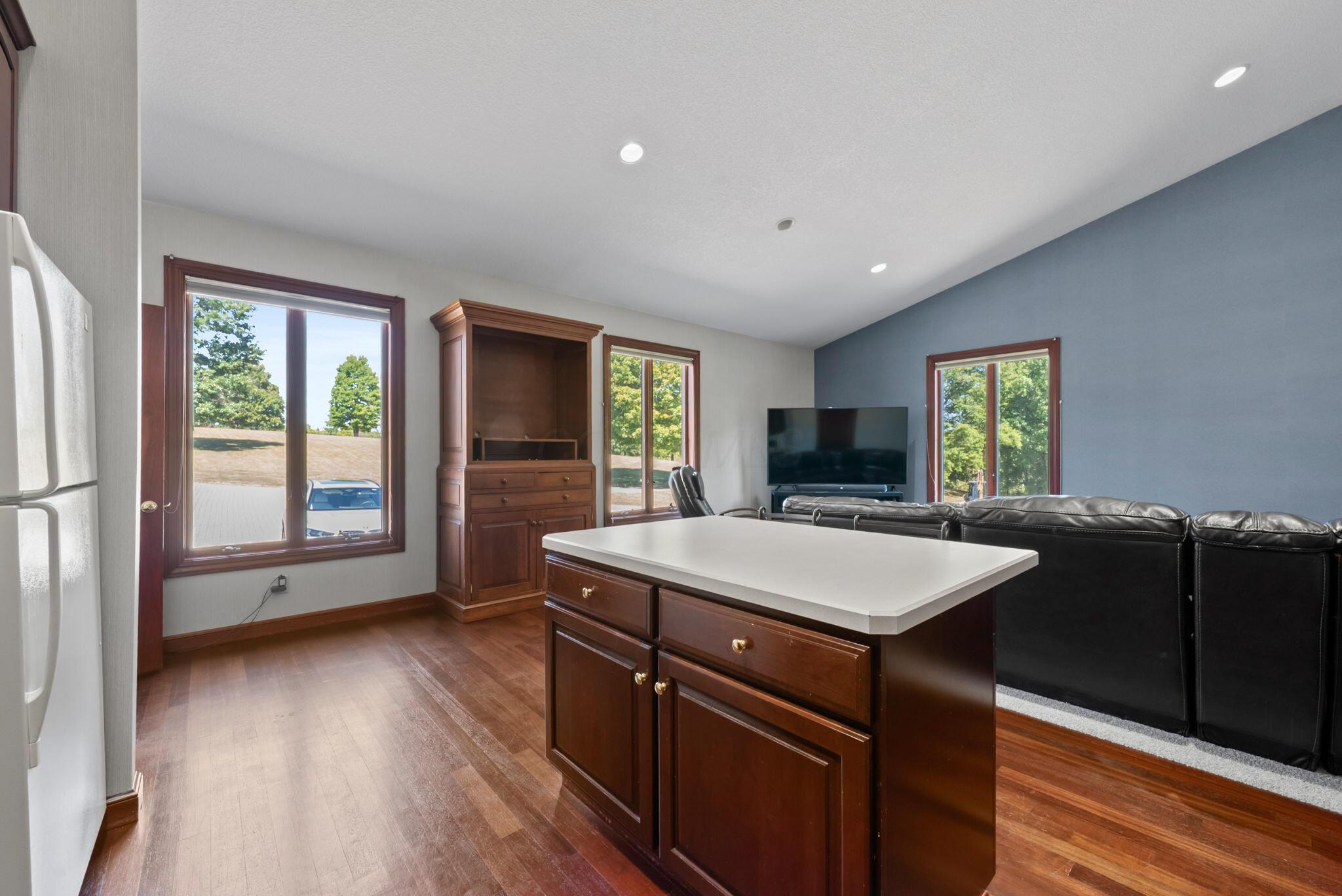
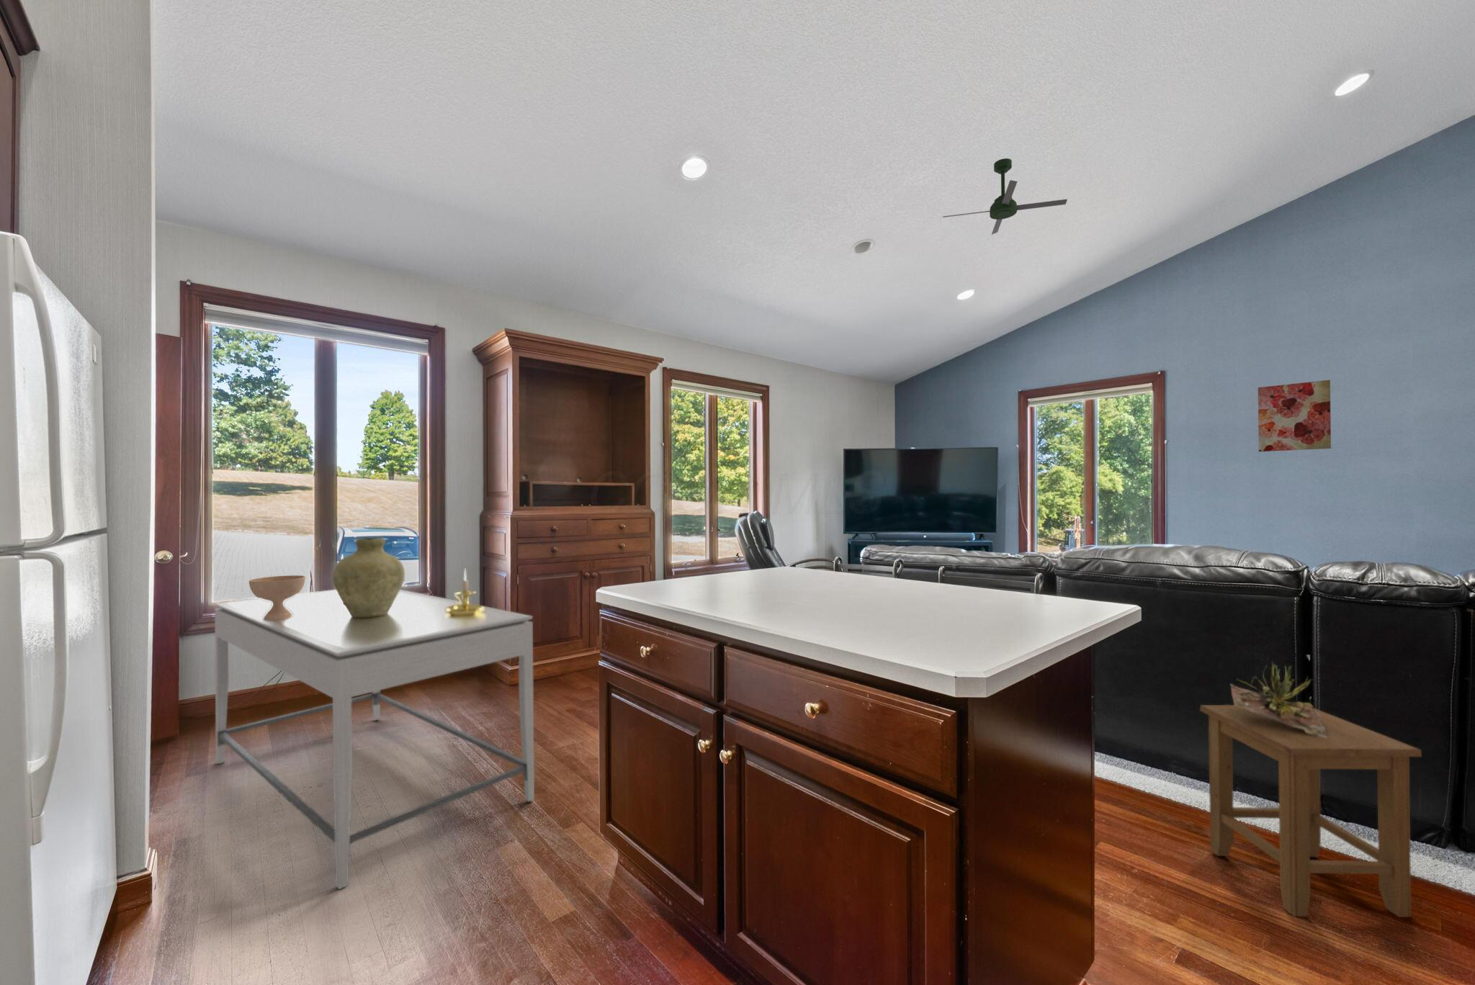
+ vase [332,536,406,618]
+ bowl [248,575,306,620]
+ wall art [1257,379,1332,452]
+ stool [1199,705,1422,918]
+ dining table [214,589,535,890]
+ ceiling fan [942,157,1068,235]
+ candle holder [445,568,486,616]
+ succulent plant [1230,660,1328,739]
